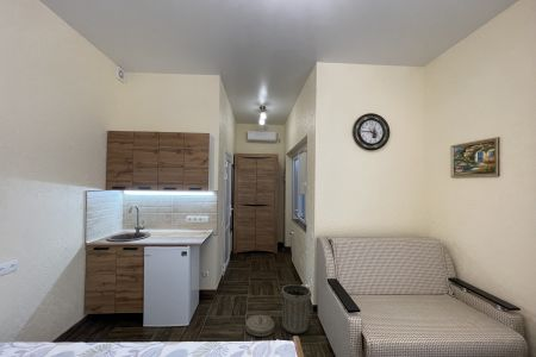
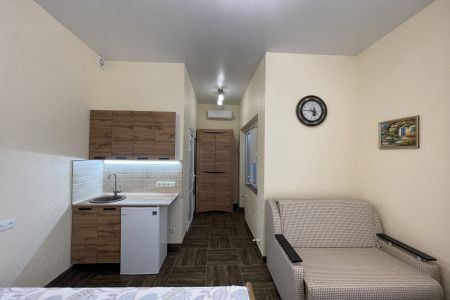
- trash can [244,283,312,338]
